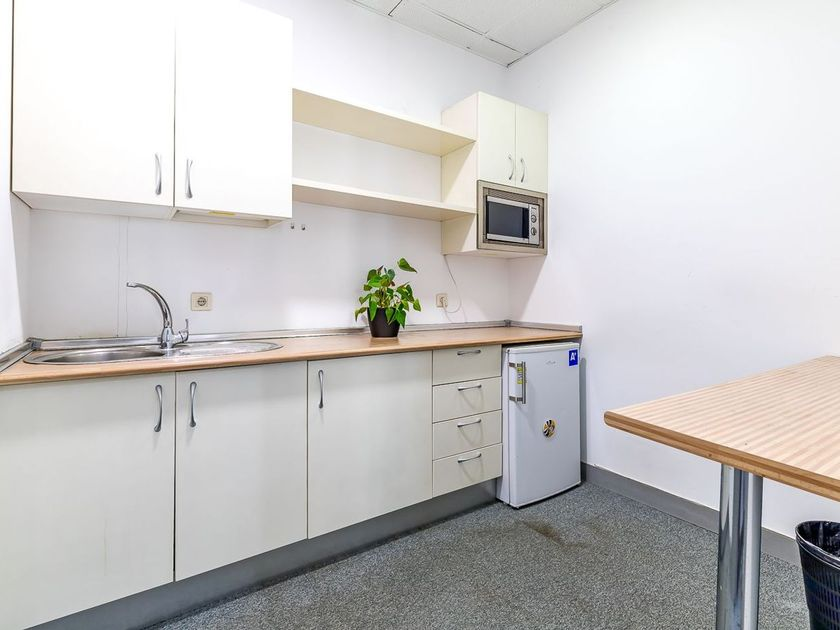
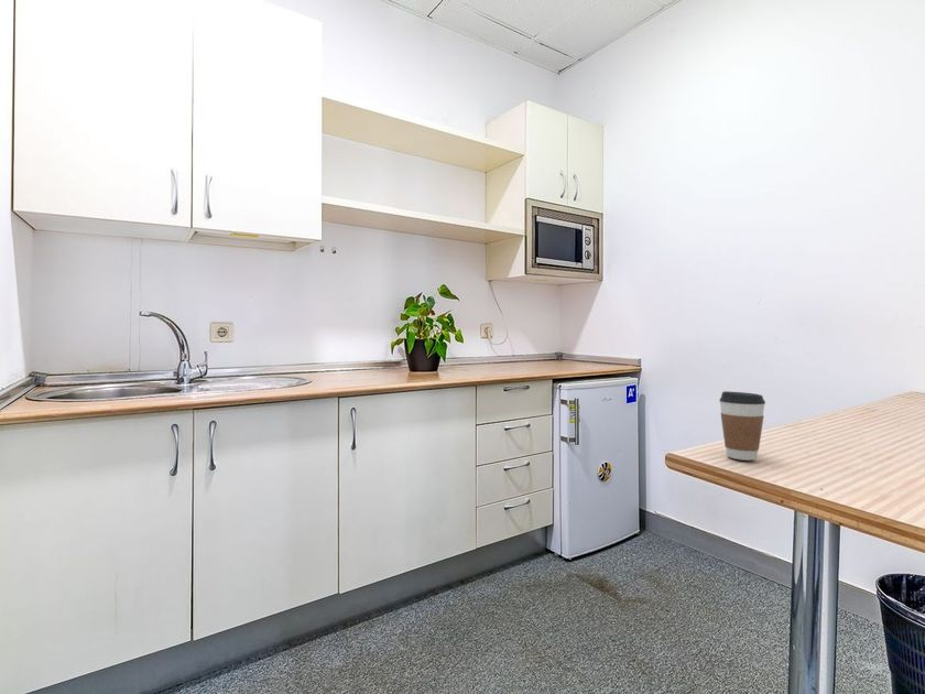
+ coffee cup [718,390,766,462]
